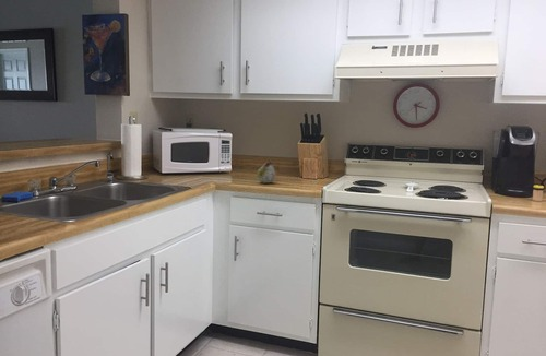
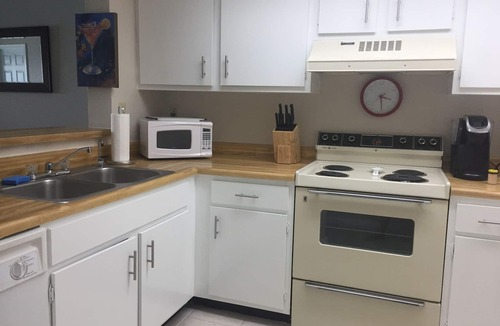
- fruit [256,161,276,185]
